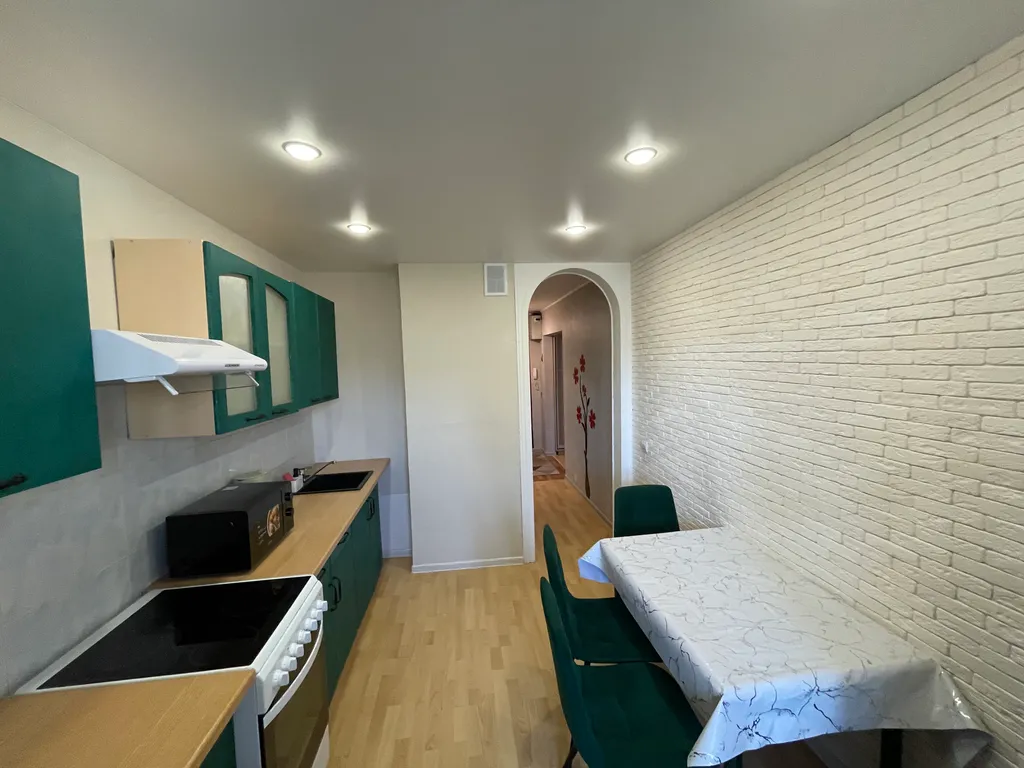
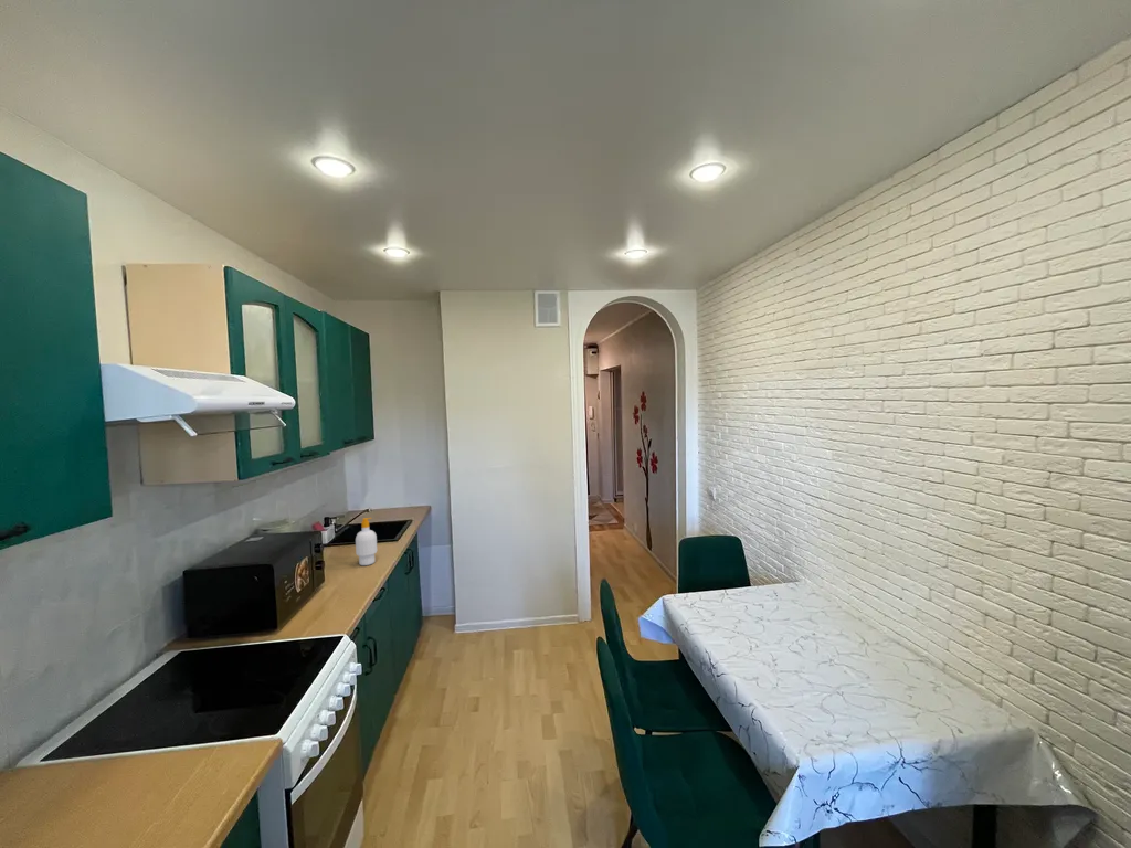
+ soap bottle [355,517,378,566]
